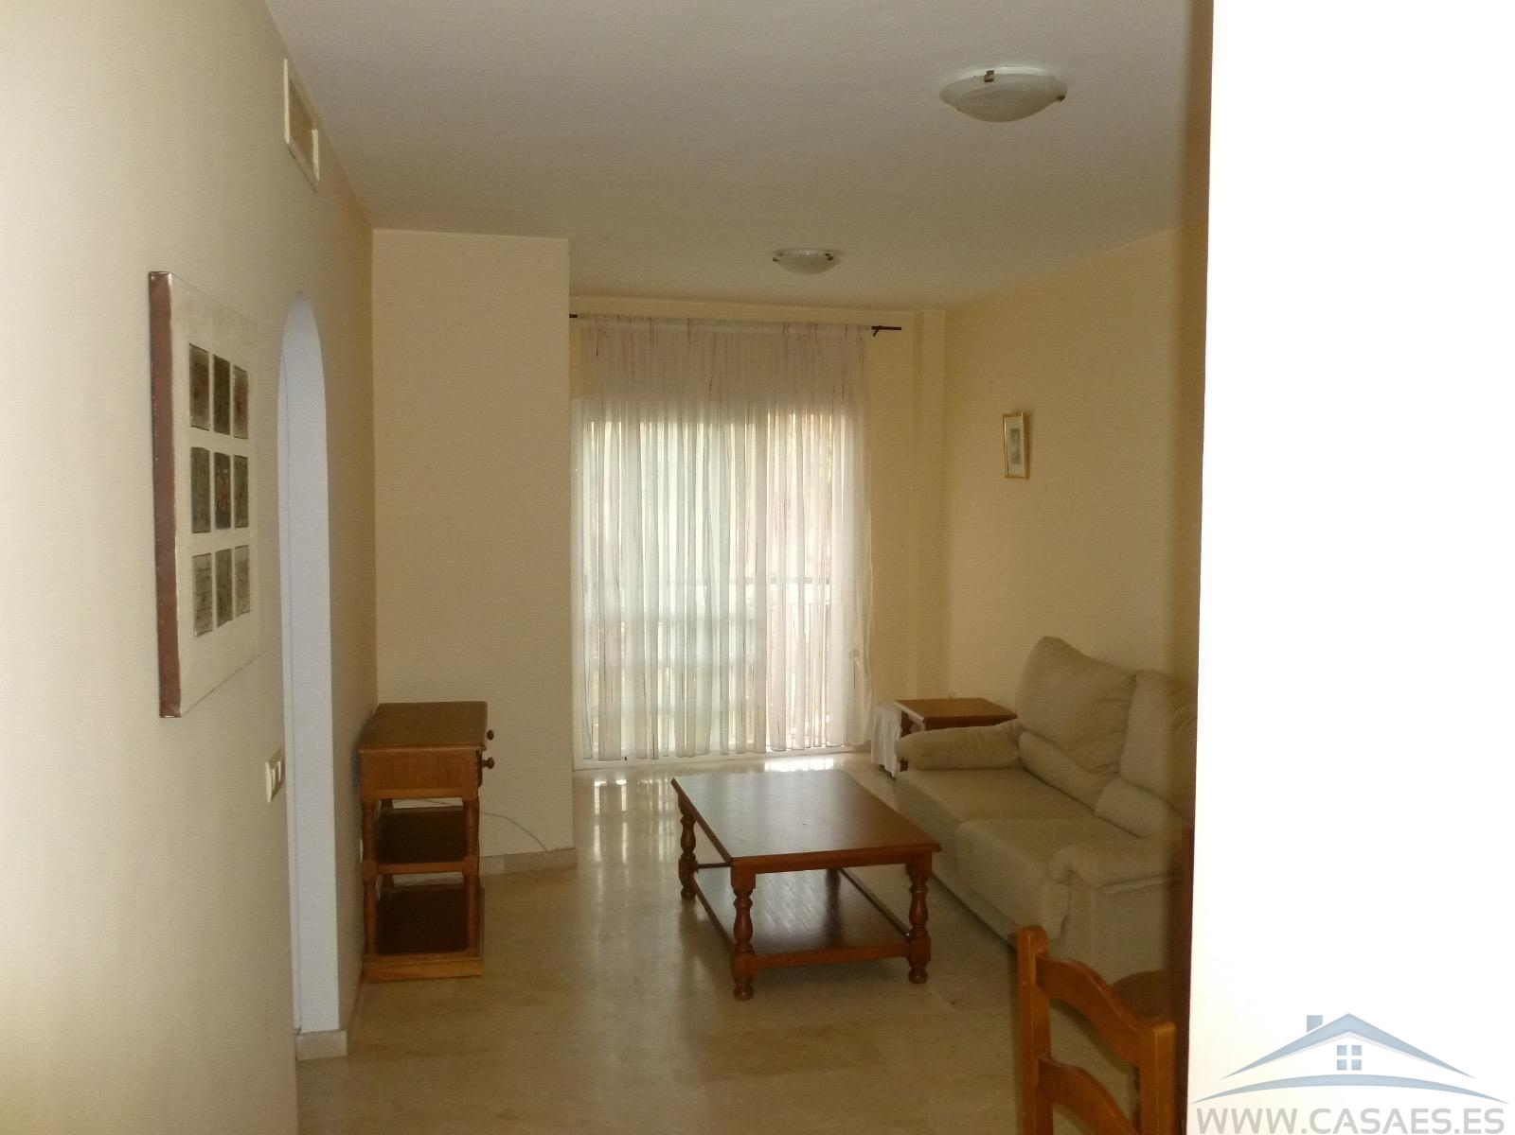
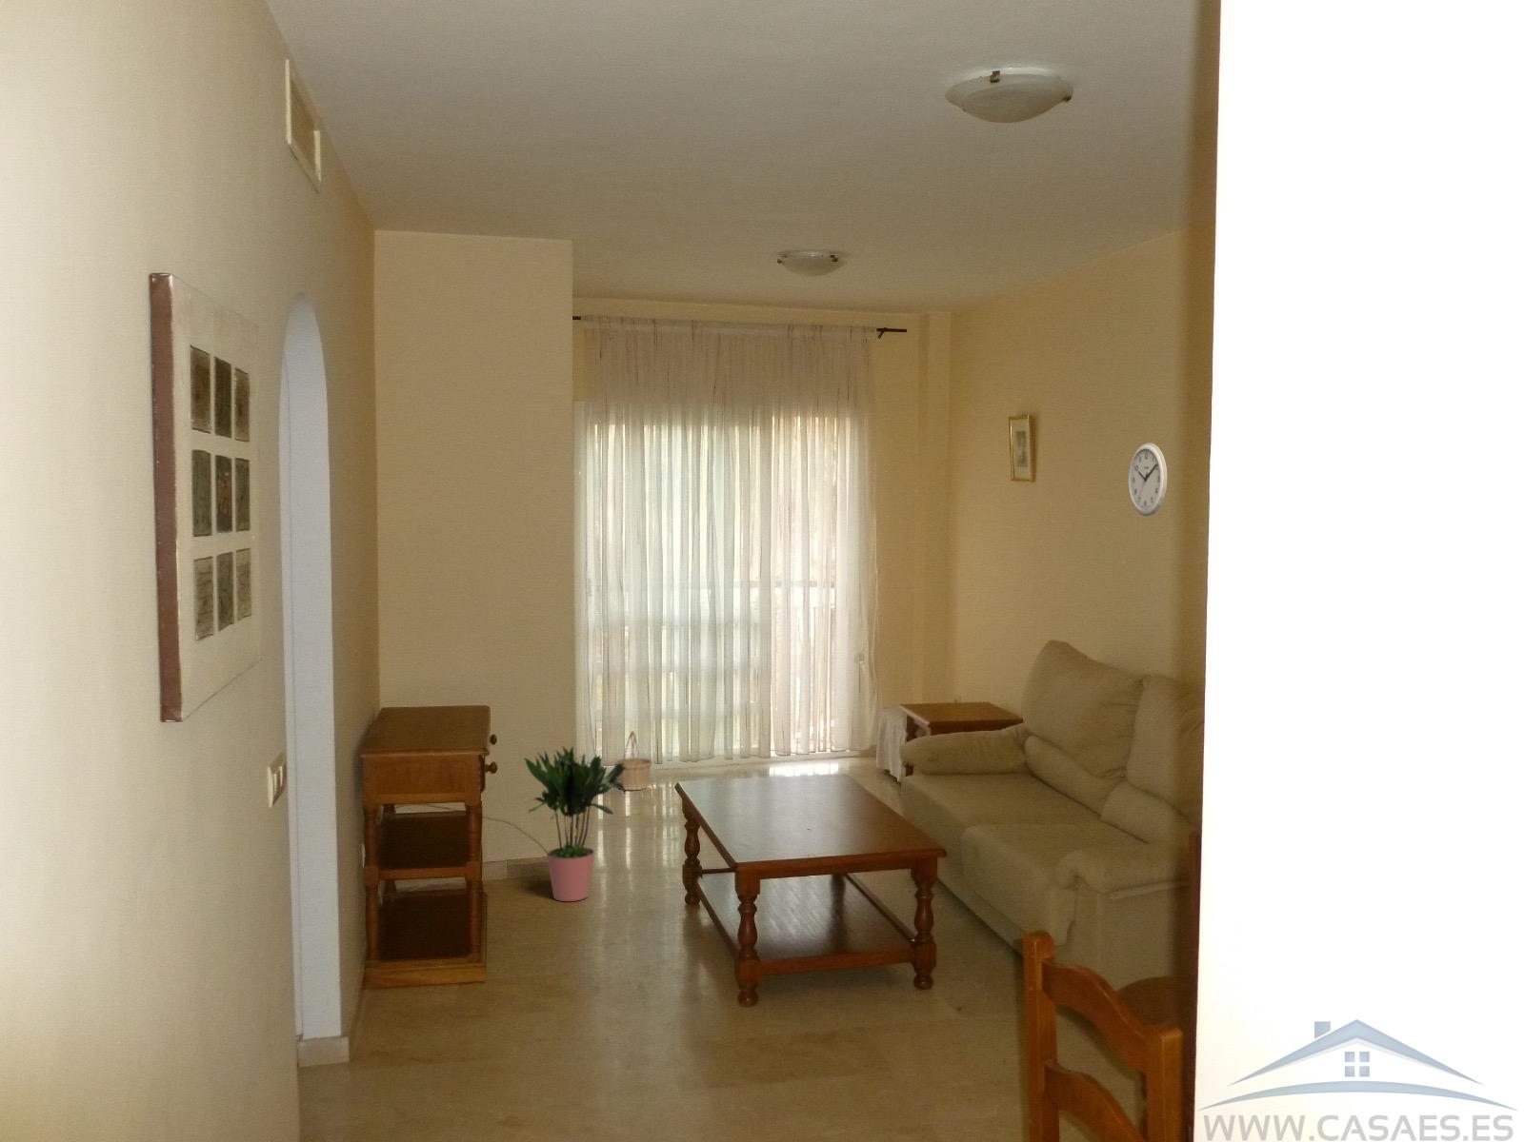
+ wall clock [1127,441,1168,518]
+ potted plant [523,745,626,902]
+ basket [613,729,654,791]
